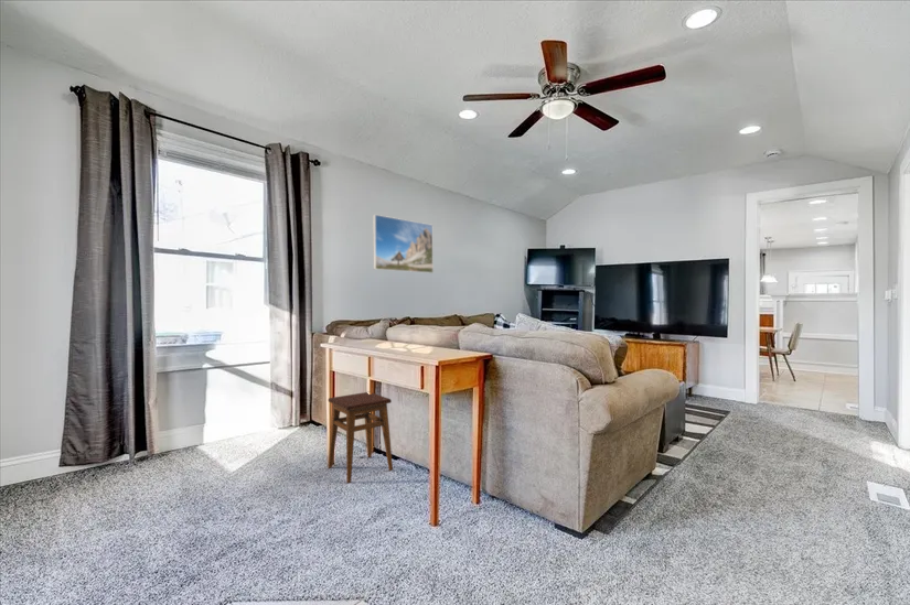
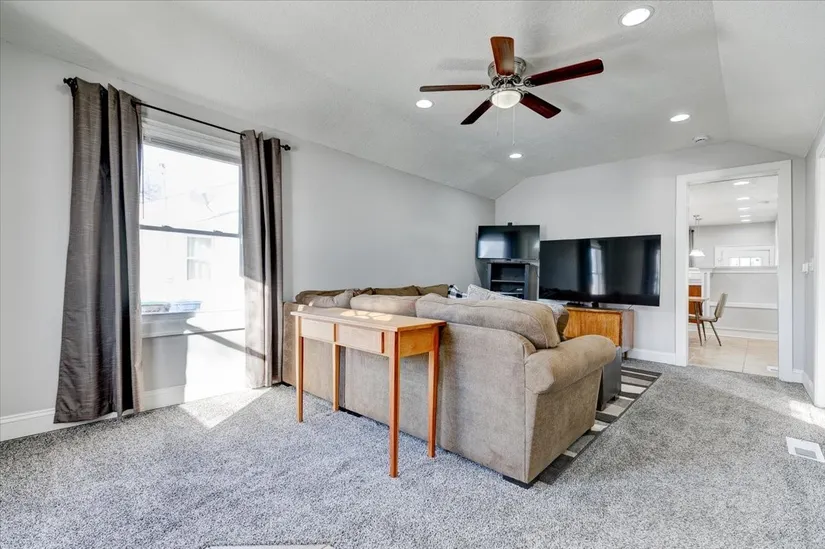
- stool [326,391,394,484]
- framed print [372,214,435,274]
